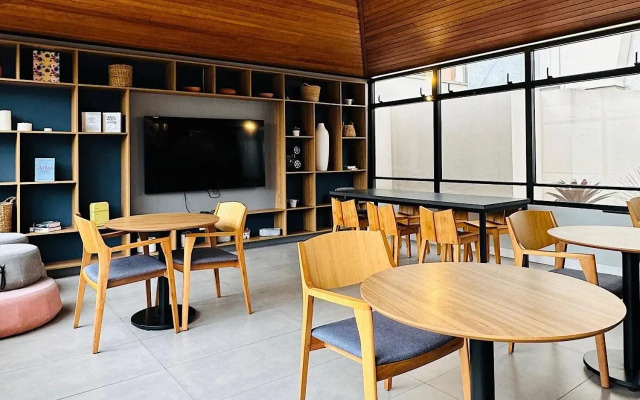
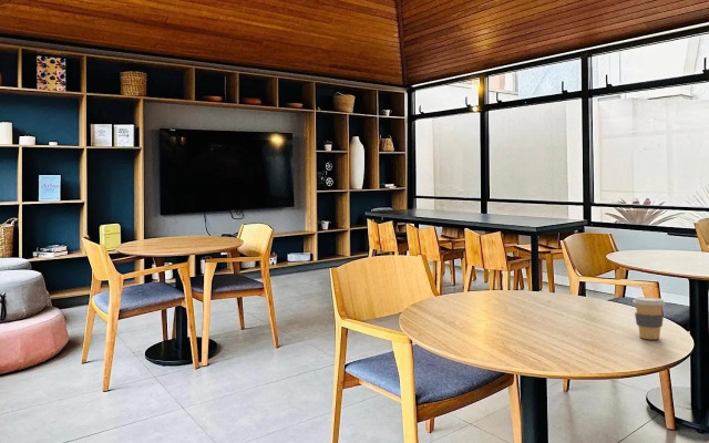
+ coffee cup [631,296,667,340]
